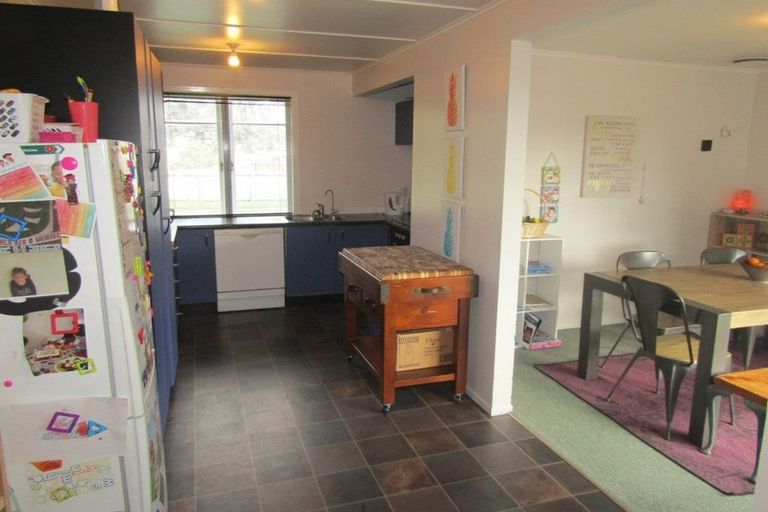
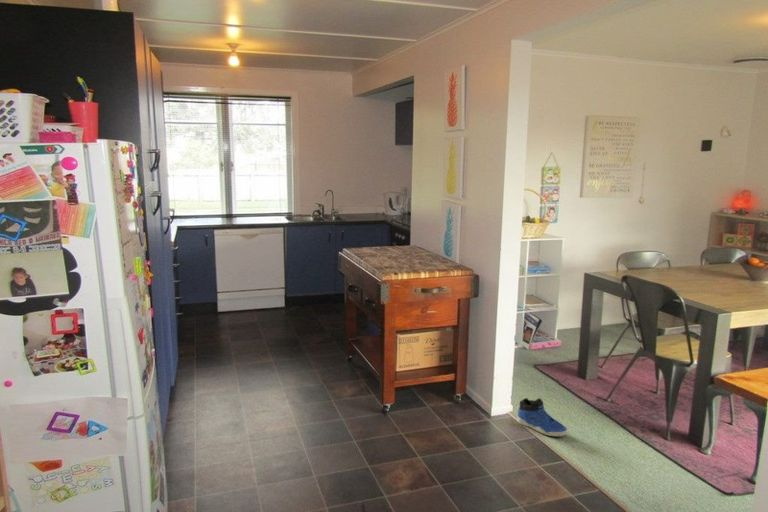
+ sneaker [517,397,568,437]
